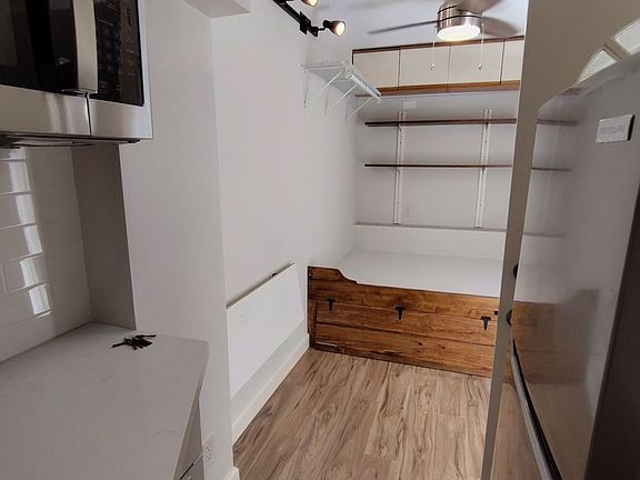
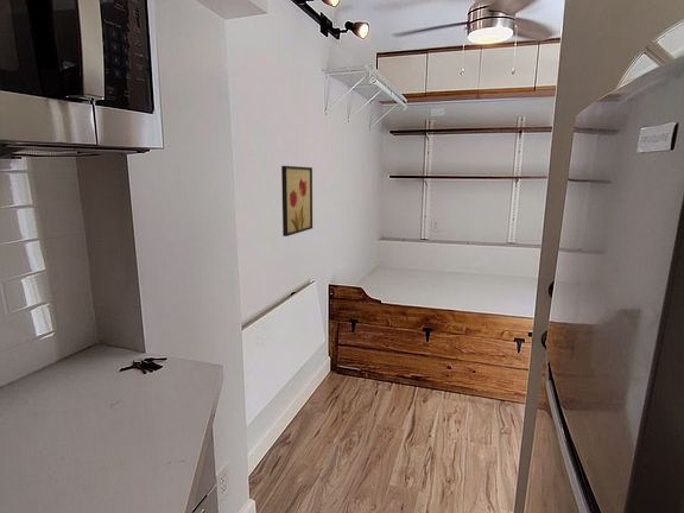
+ wall art [280,165,314,238]
